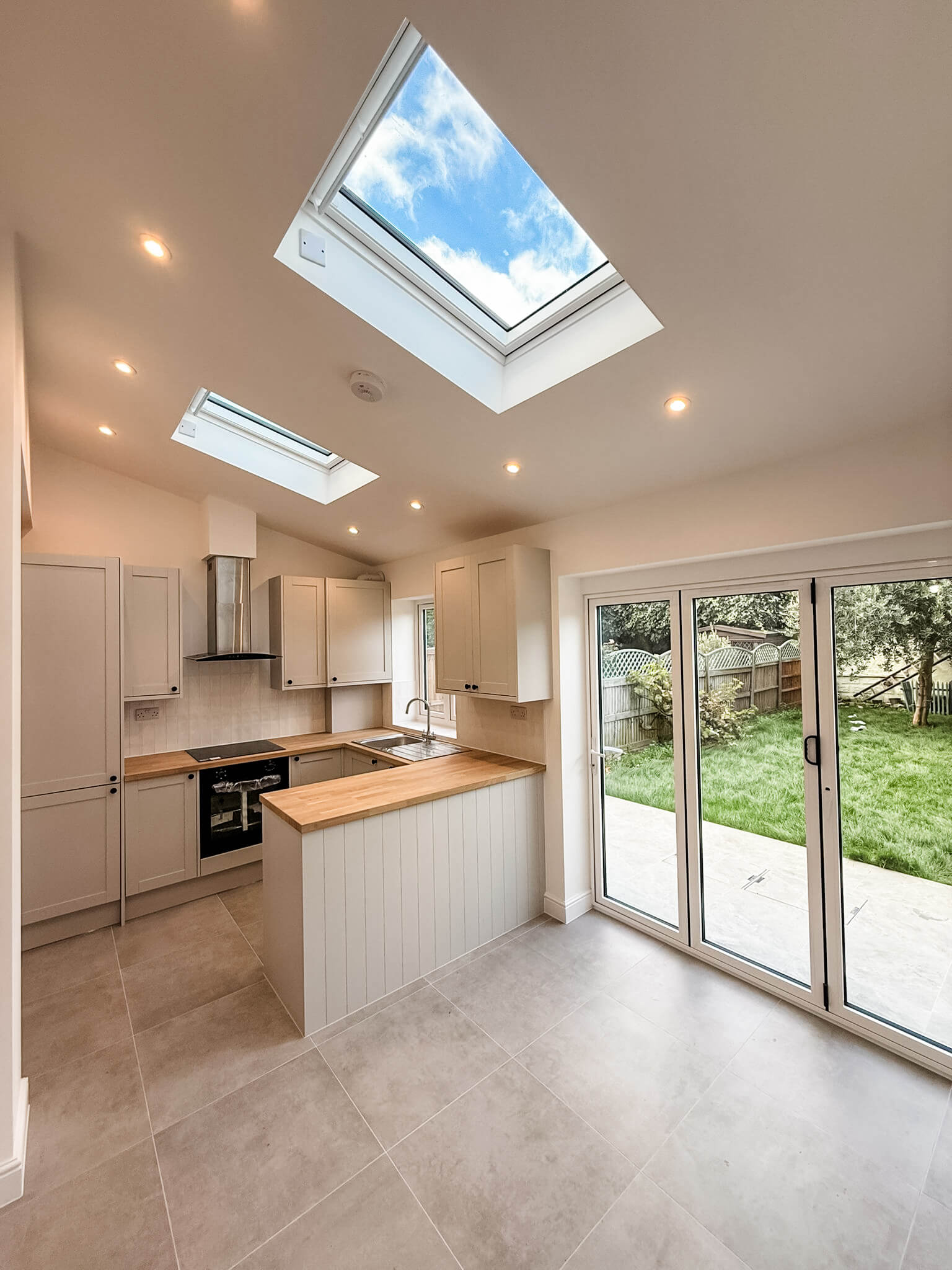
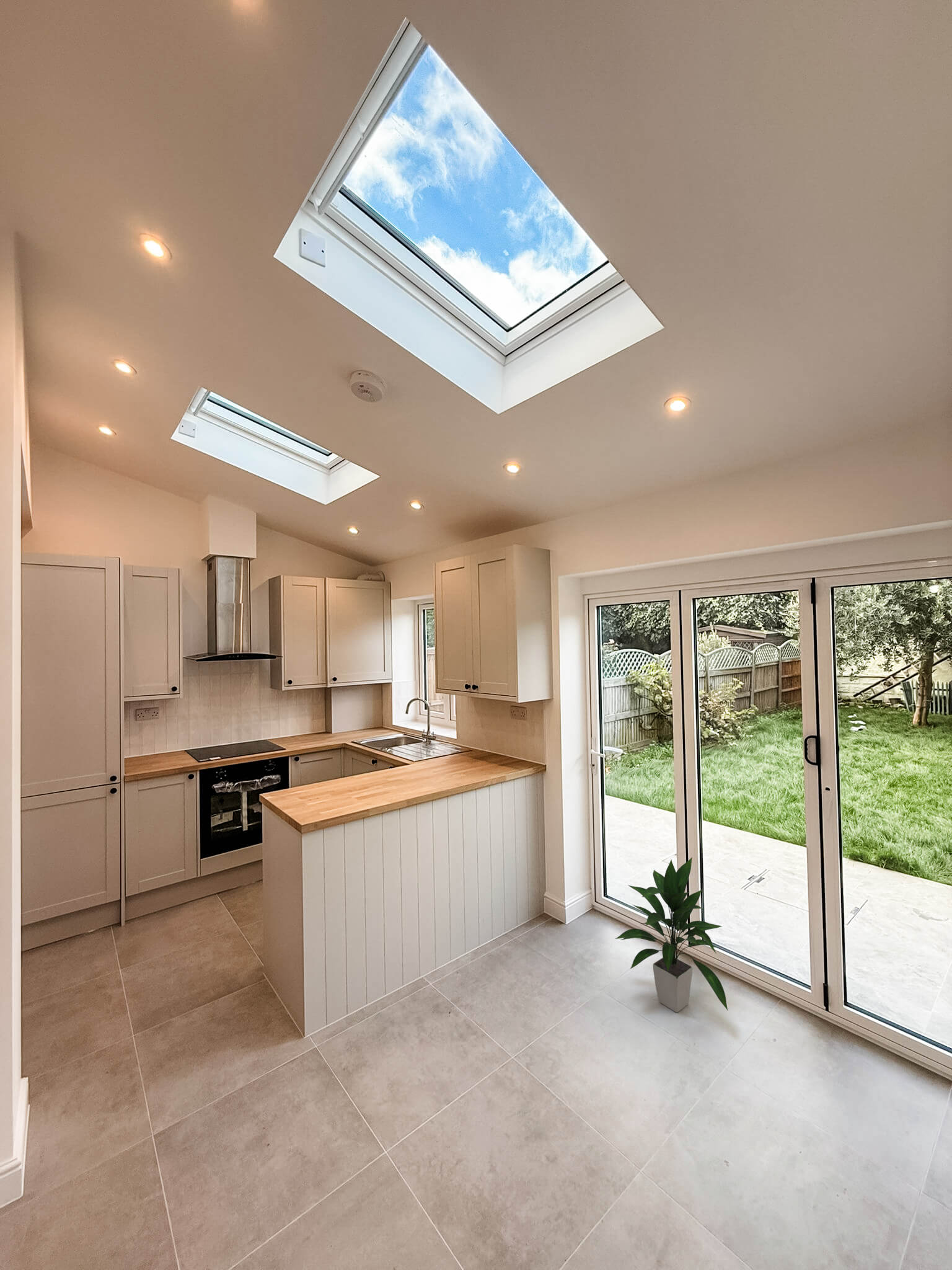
+ indoor plant [615,856,729,1013]
